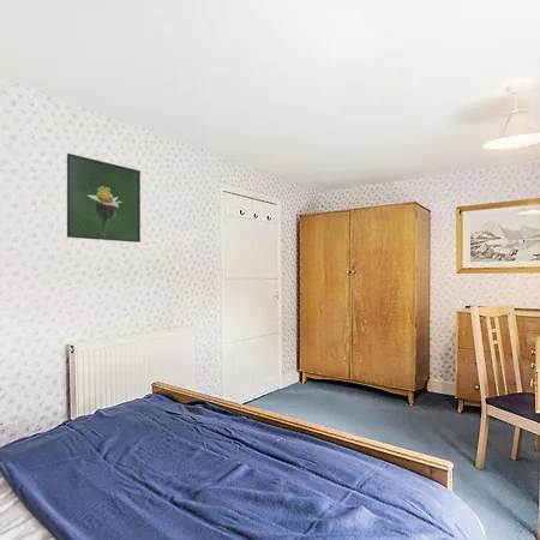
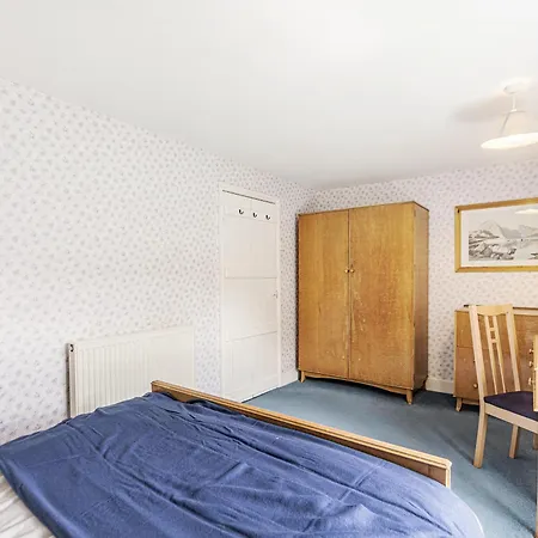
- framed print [66,152,142,244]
